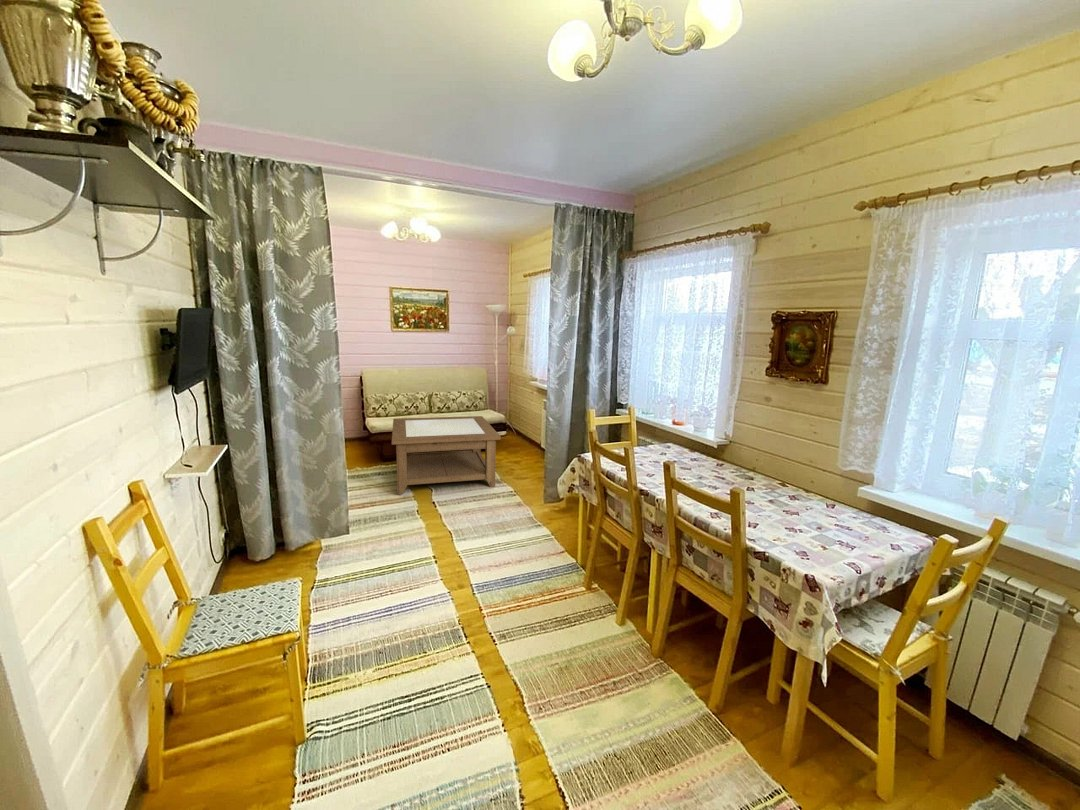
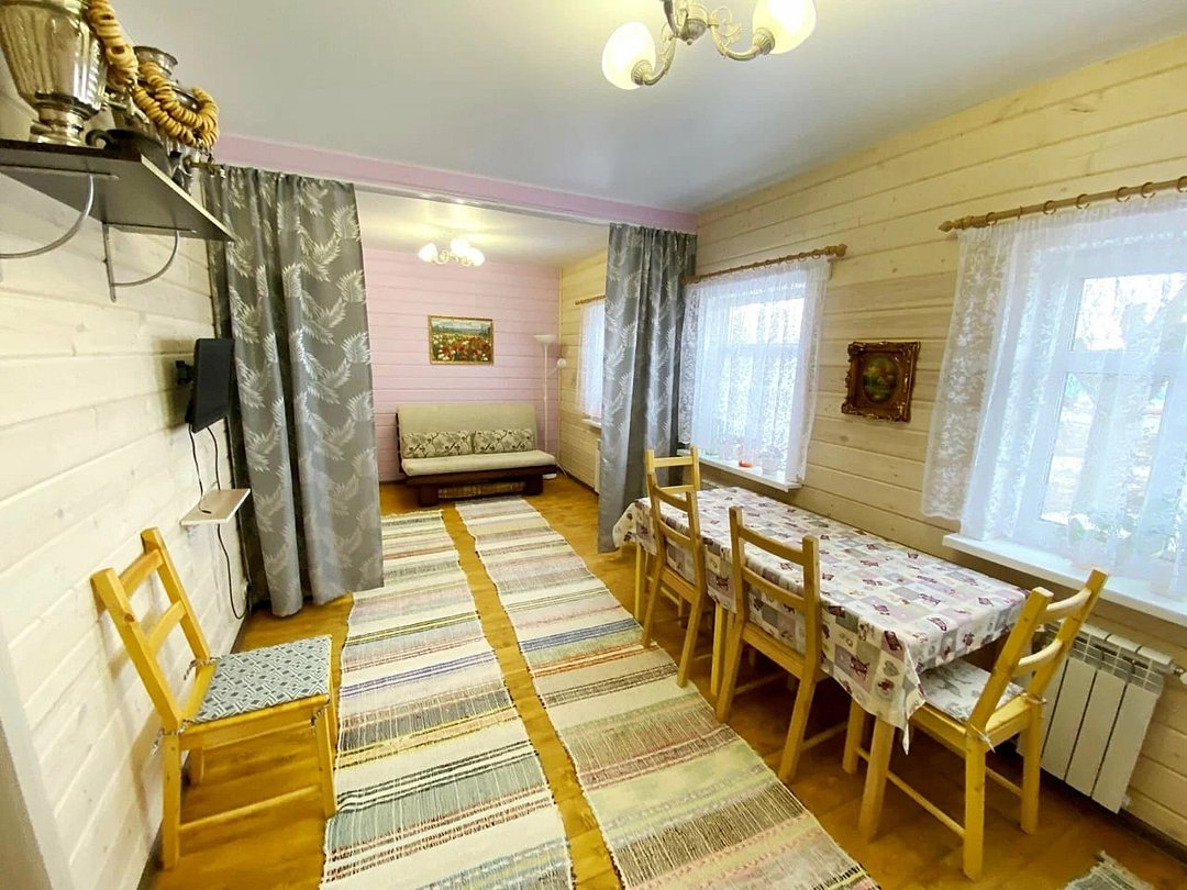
- coffee table [391,415,502,495]
